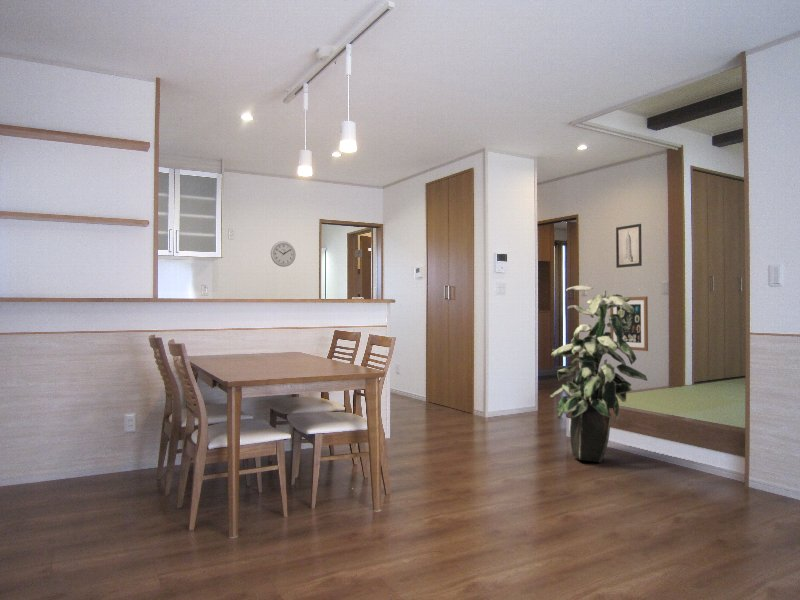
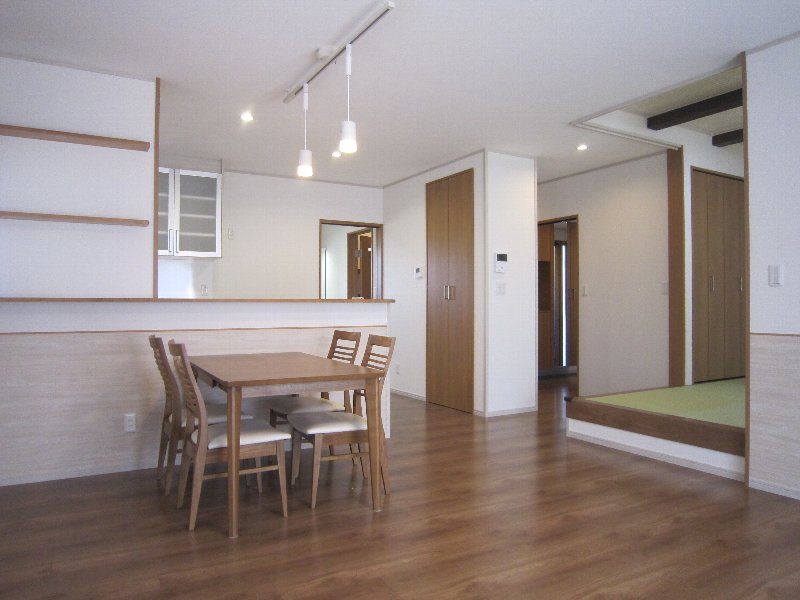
- indoor plant [549,285,648,463]
- wall clock [270,240,296,268]
- wall art [615,223,643,269]
- wall art [609,296,649,352]
